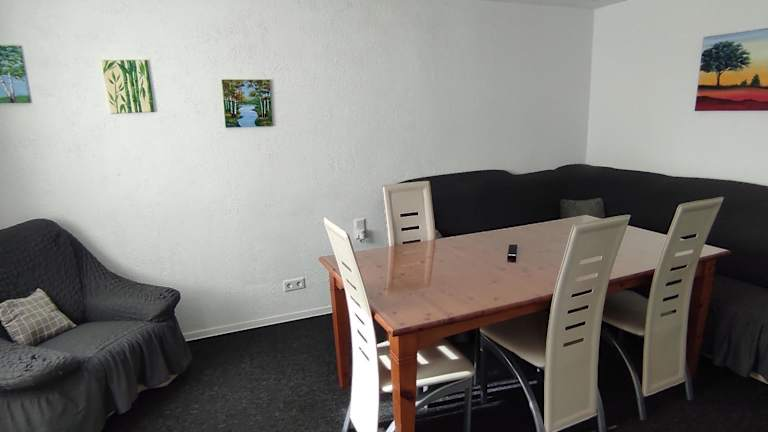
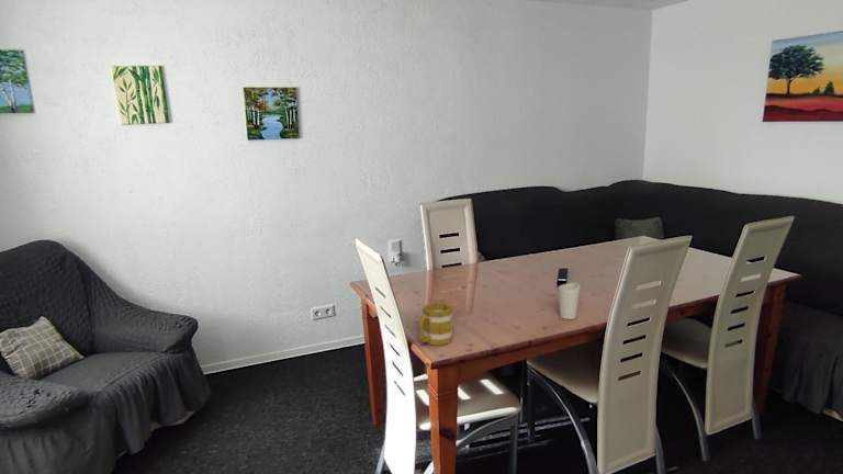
+ mug [418,302,453,347]
+ cup [558,282,581,320]
